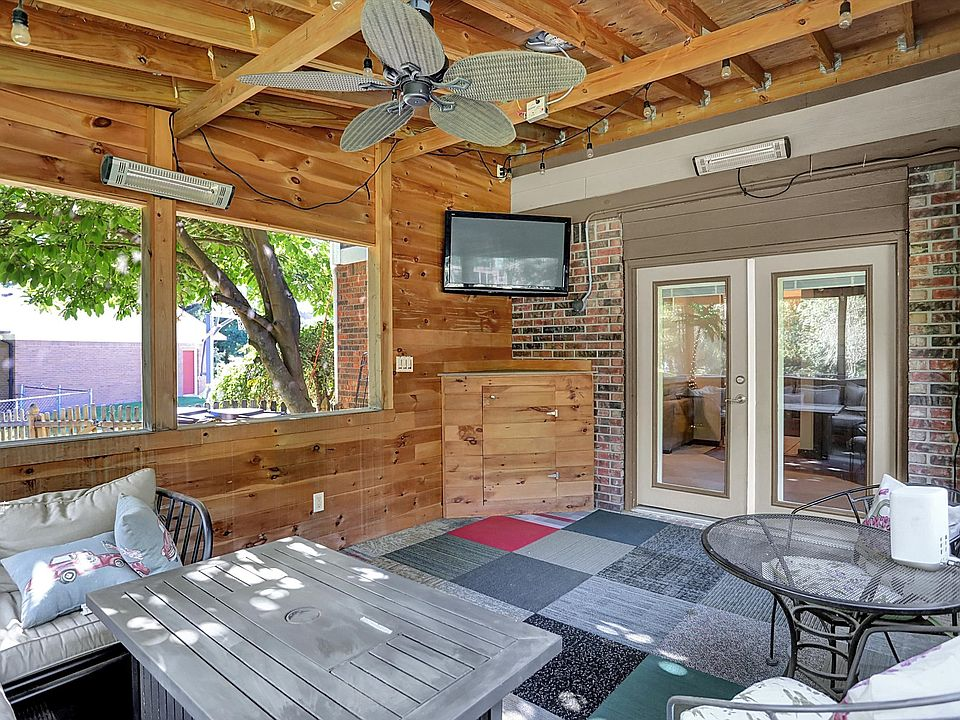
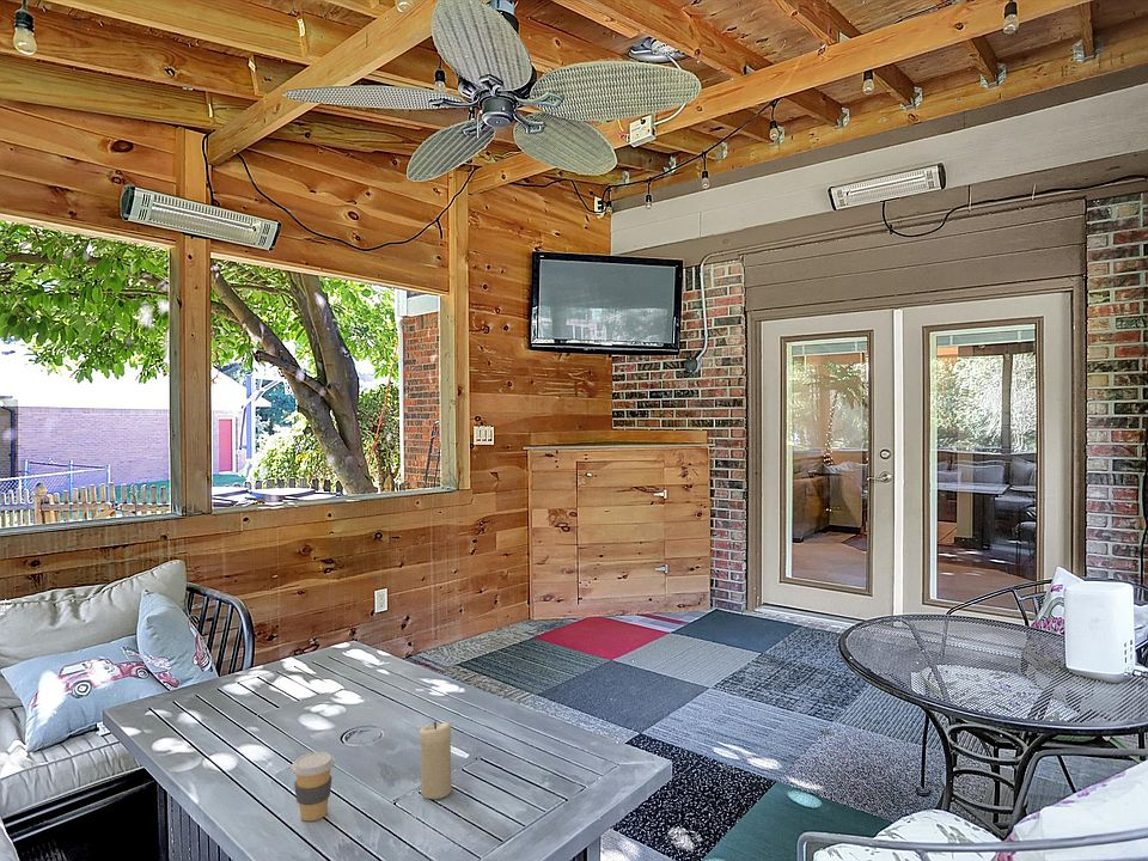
+ coffee cup [291,751,336,822]
+ candle [419,720,453,800]
